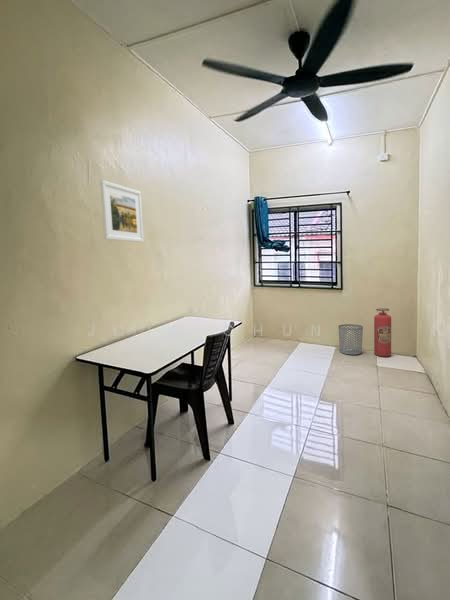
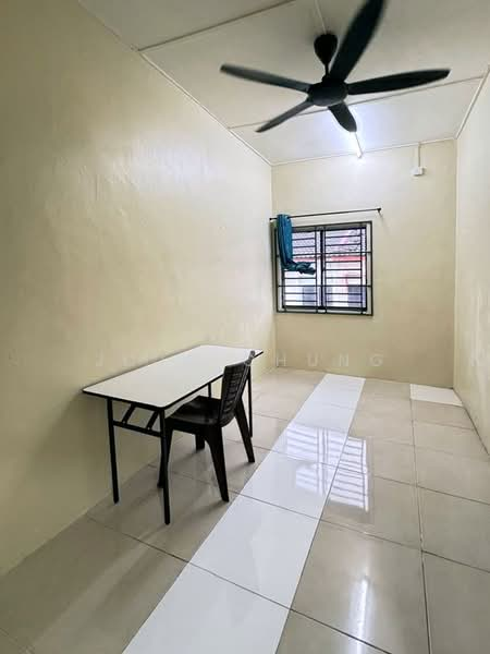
- fire extinguisher [373,307,392,358]
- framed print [99,179,145,243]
- waste bin [338,323,364,356]
